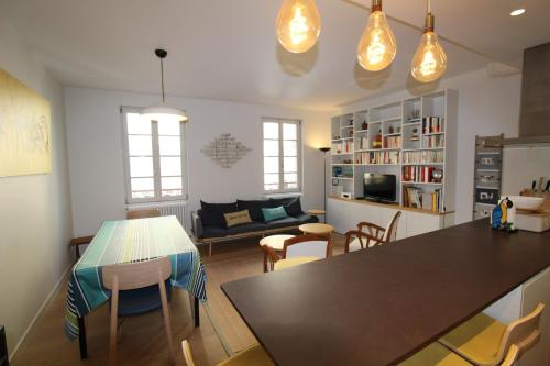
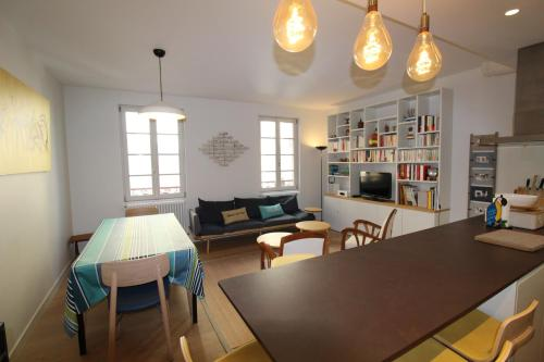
+ cutting board [474,228,544,252]
